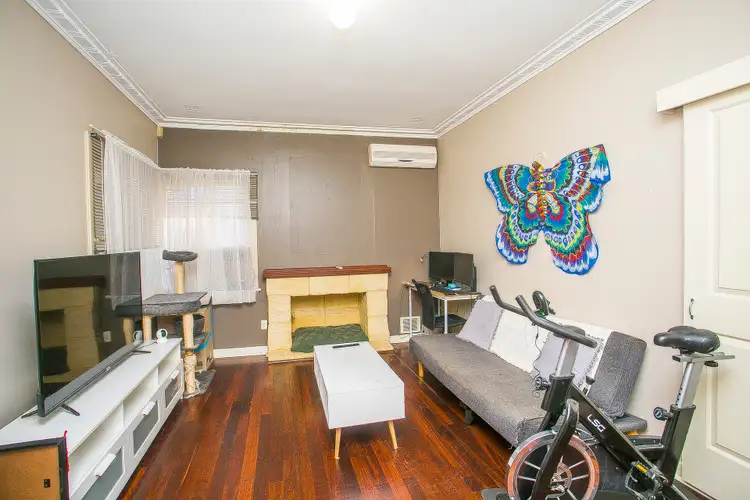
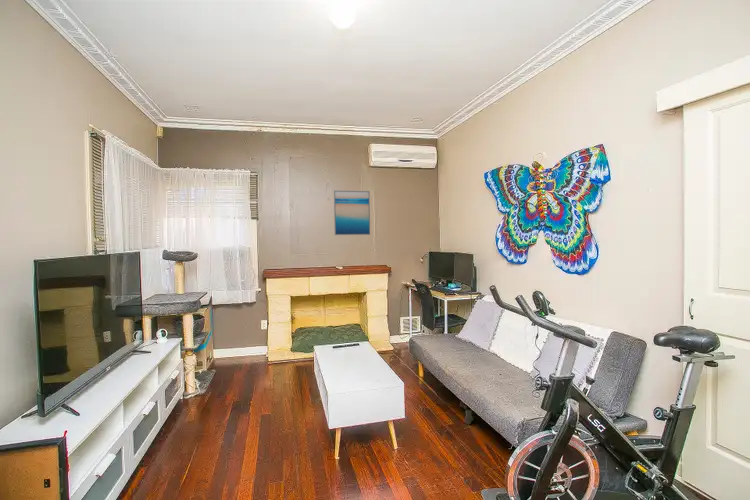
+ wall art [333,190,371,236]
